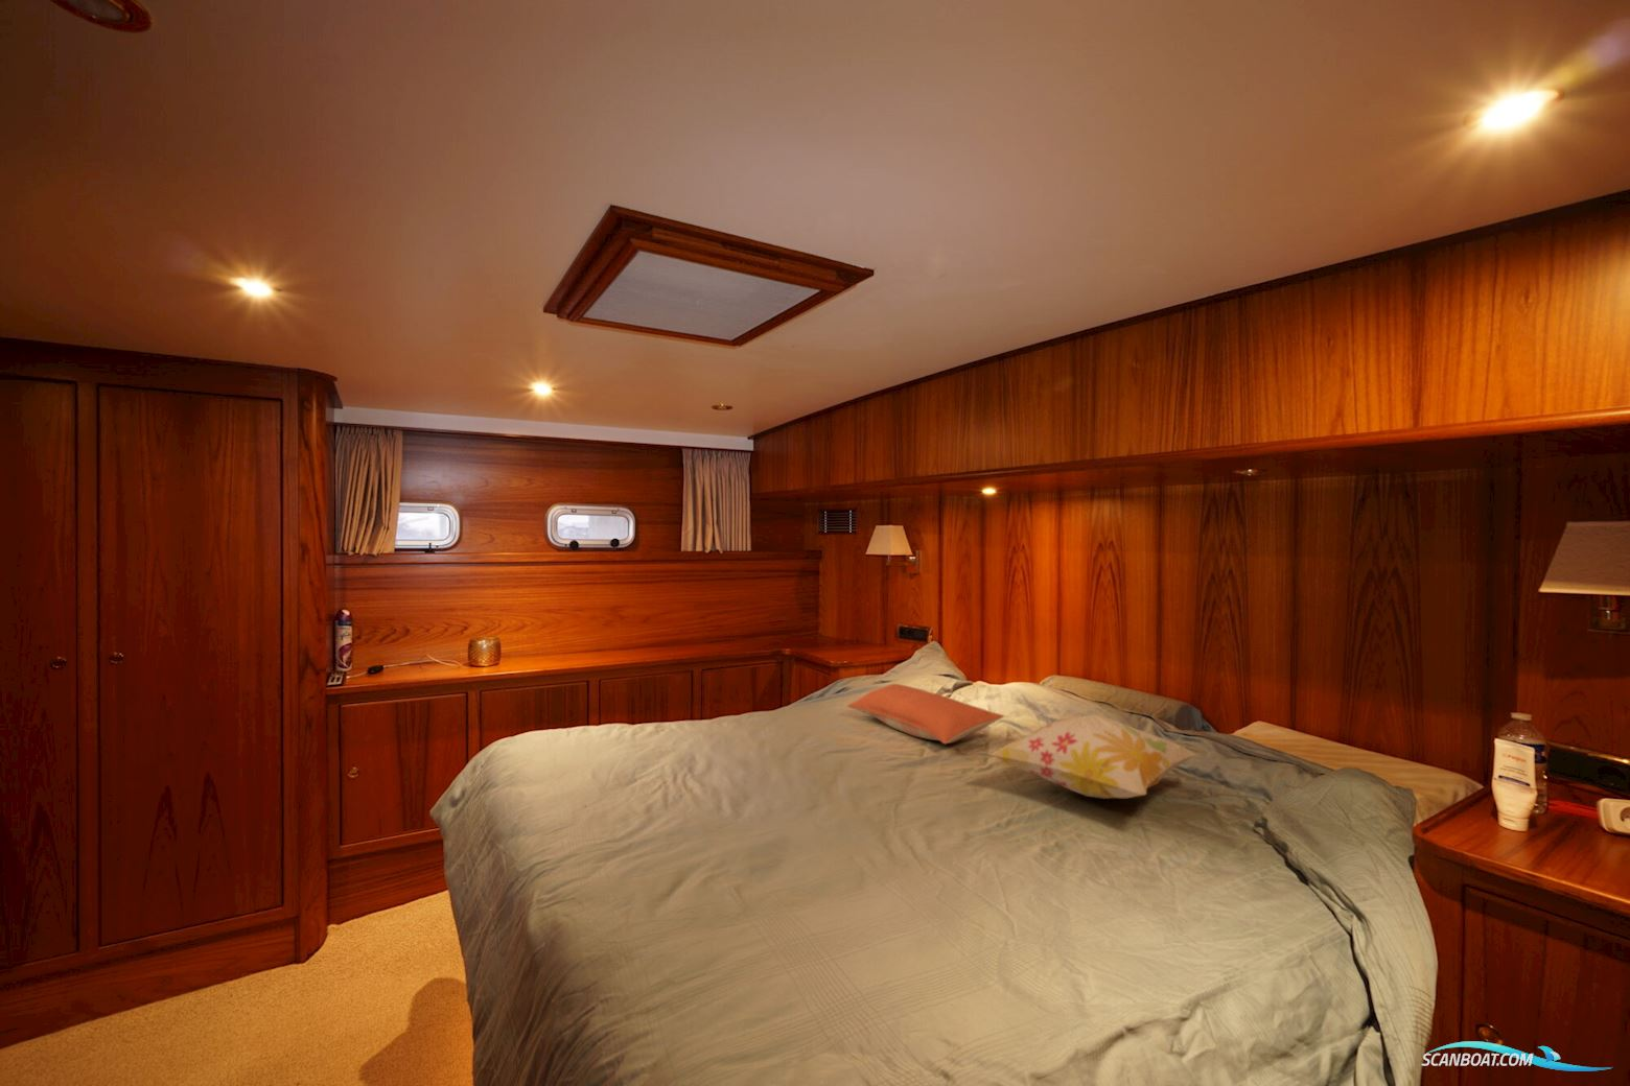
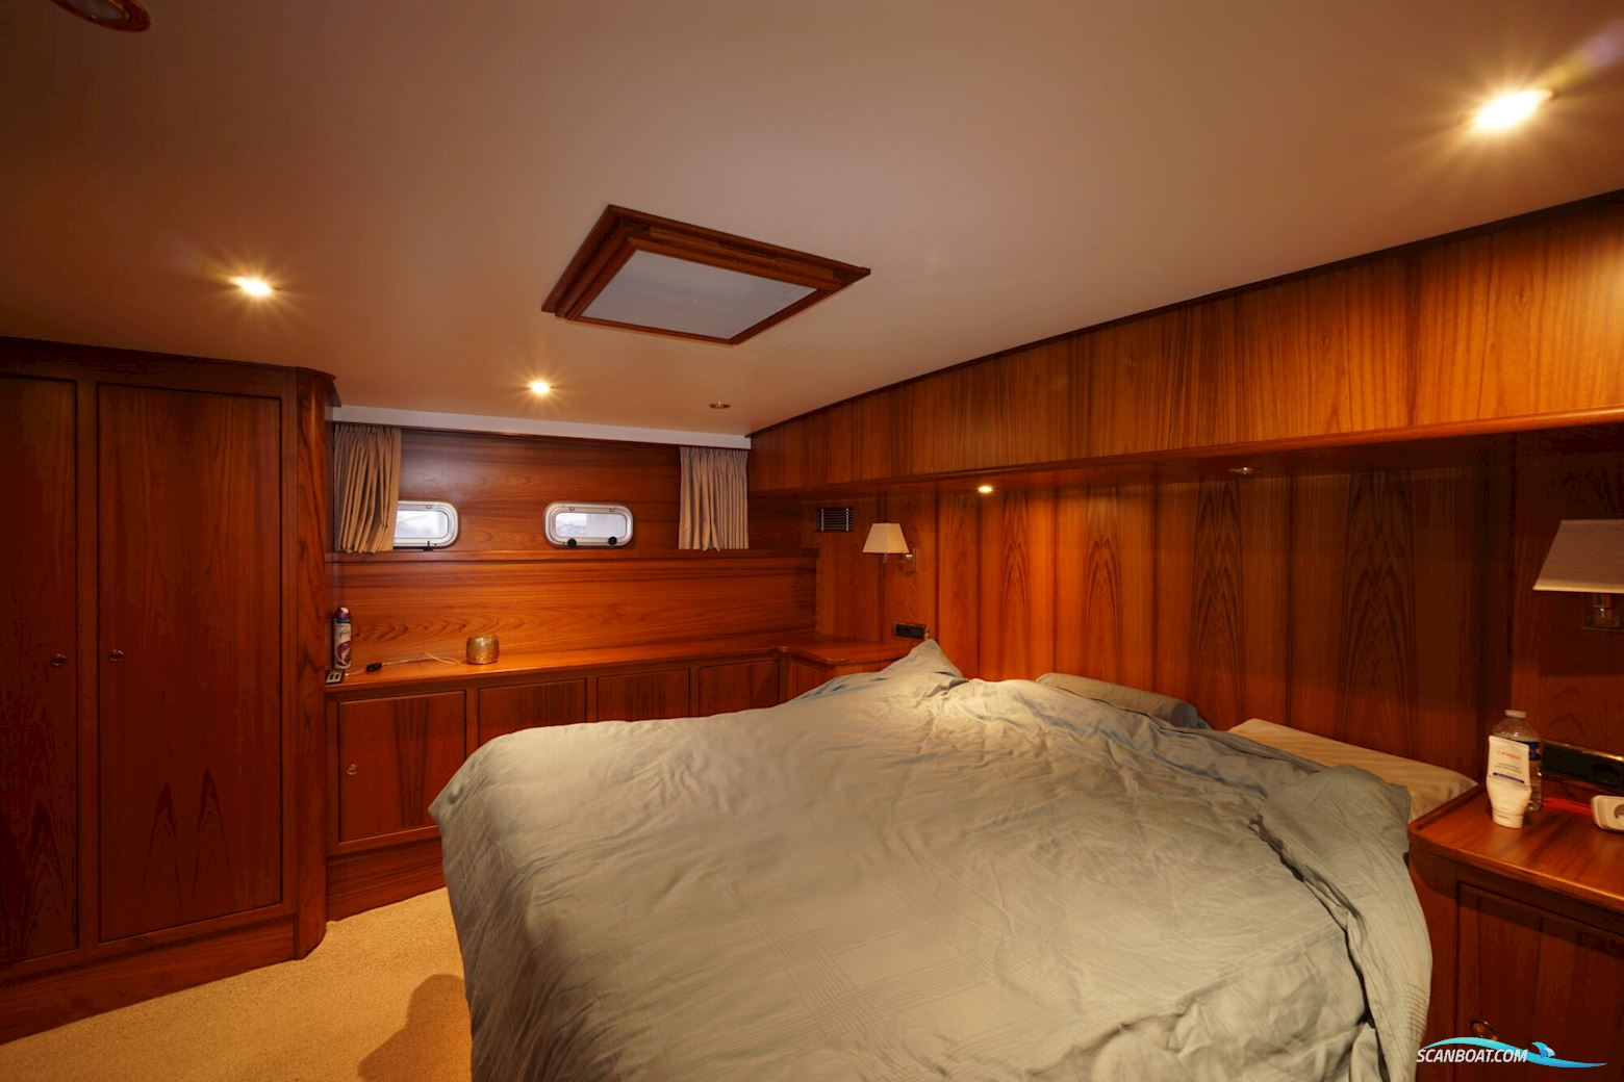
- decorative pillow [987,714,1199,800]
- pillow [847,682,1005,744]
